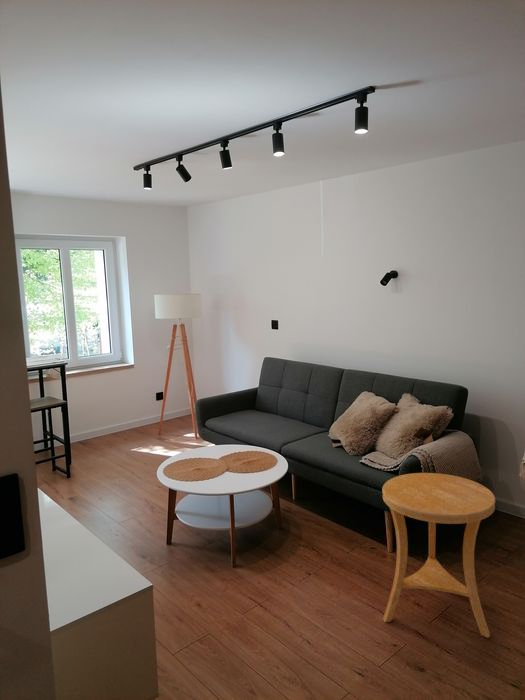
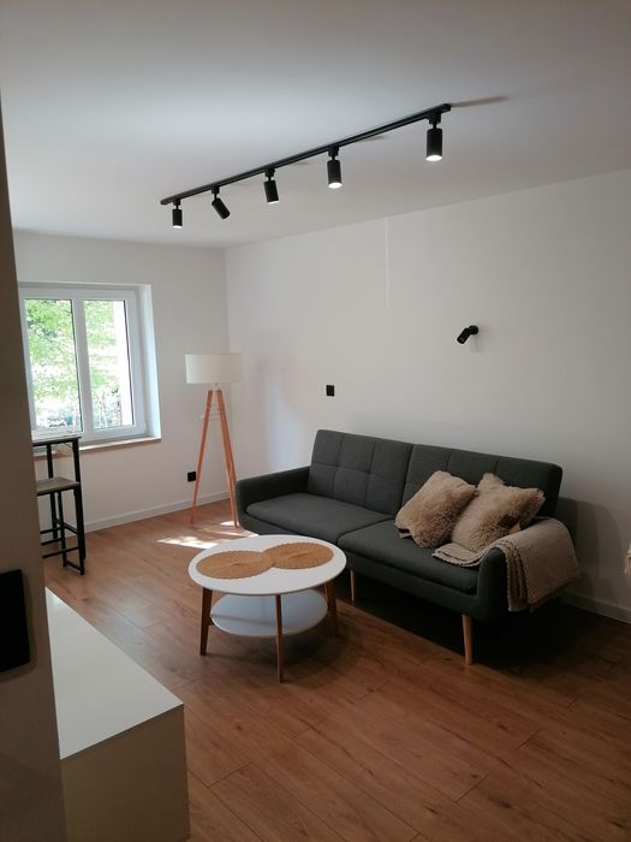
- side table [381,472,496,639]
